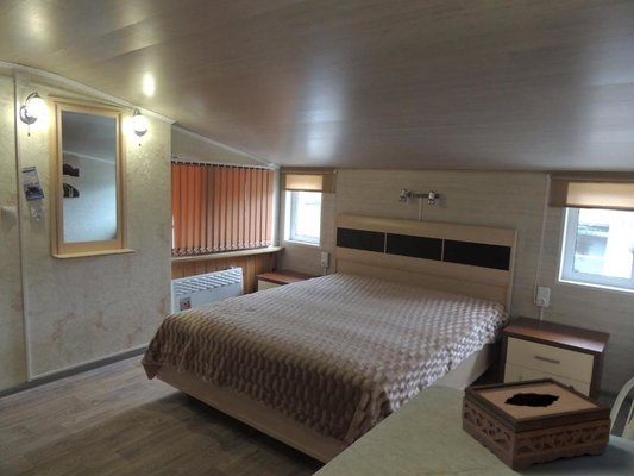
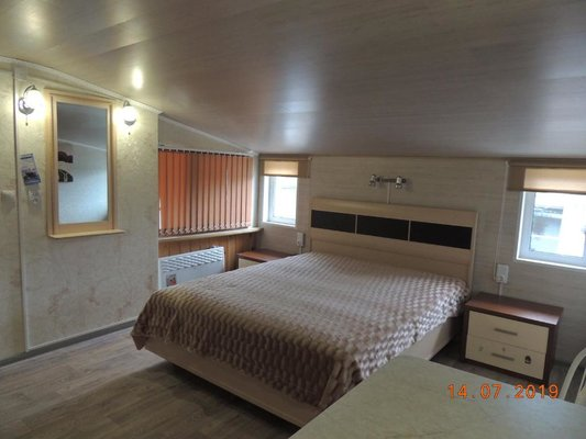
- tissue box [460,376,613,470]
